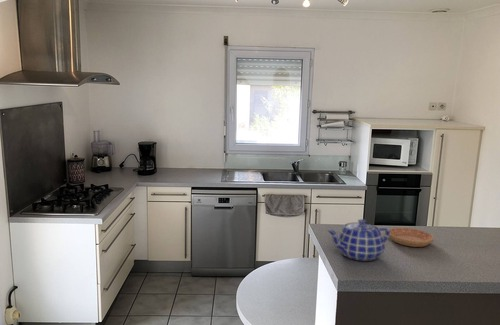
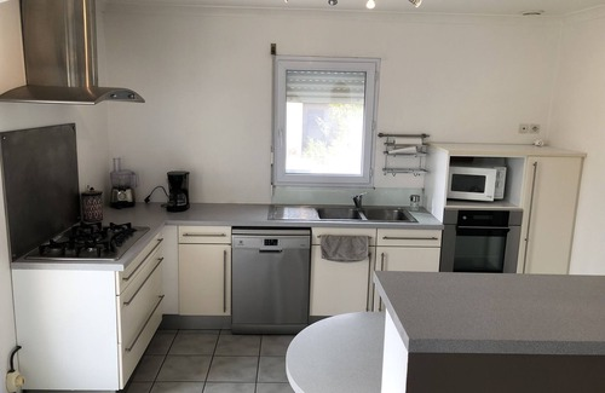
- teapot [326,218,390,262]
- saucer [389,227,435,248]
